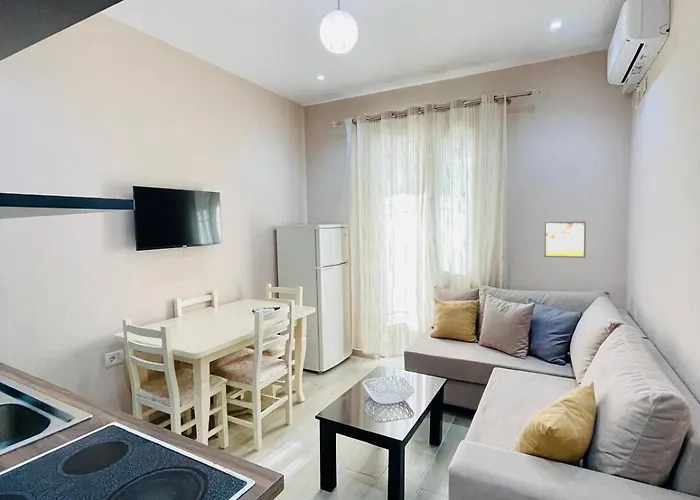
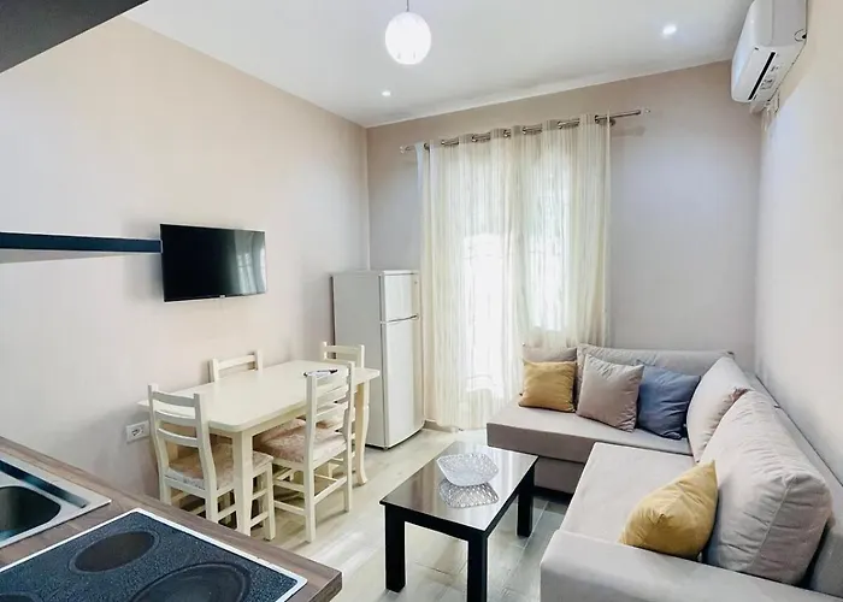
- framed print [543,220,587,259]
